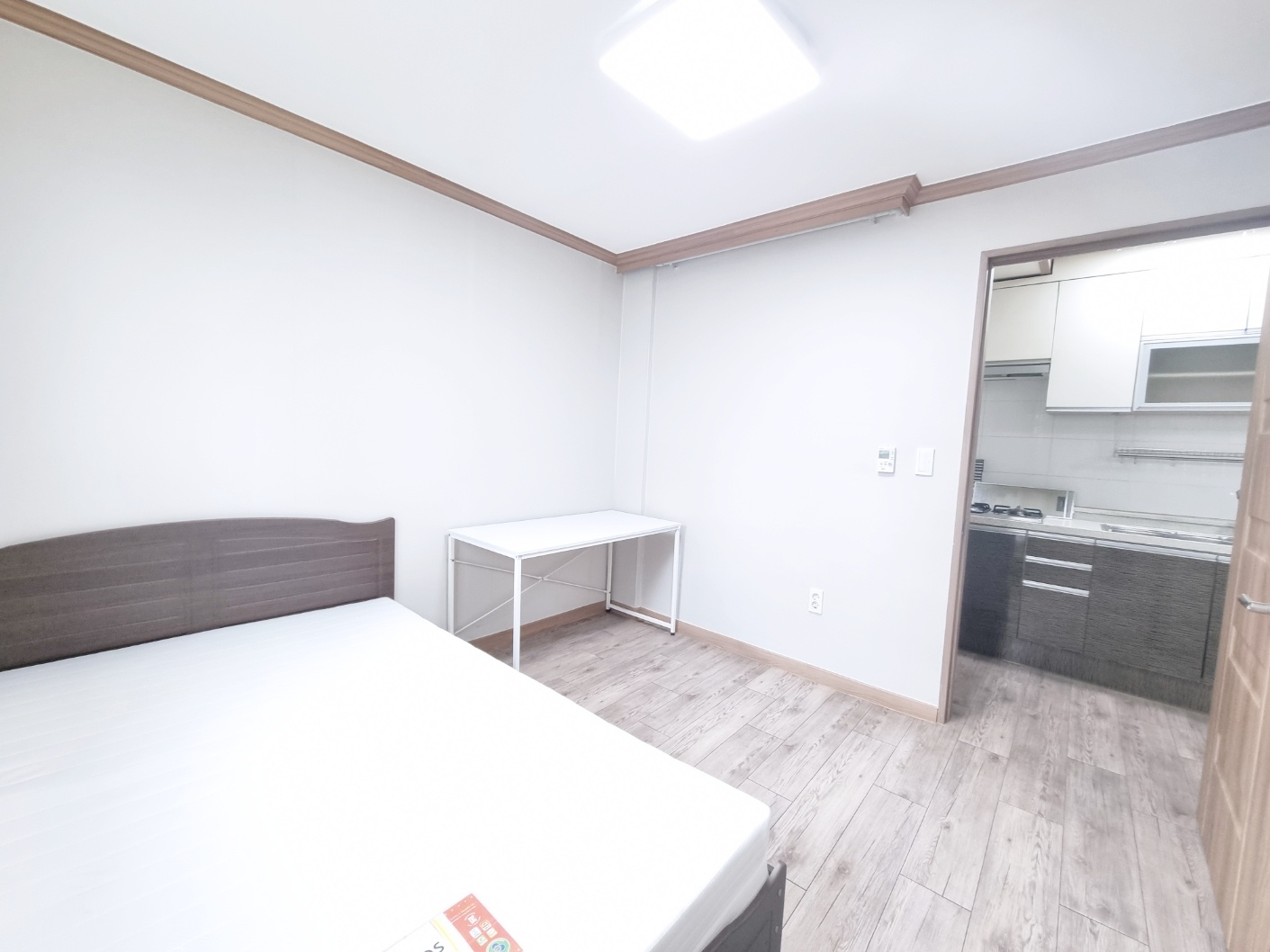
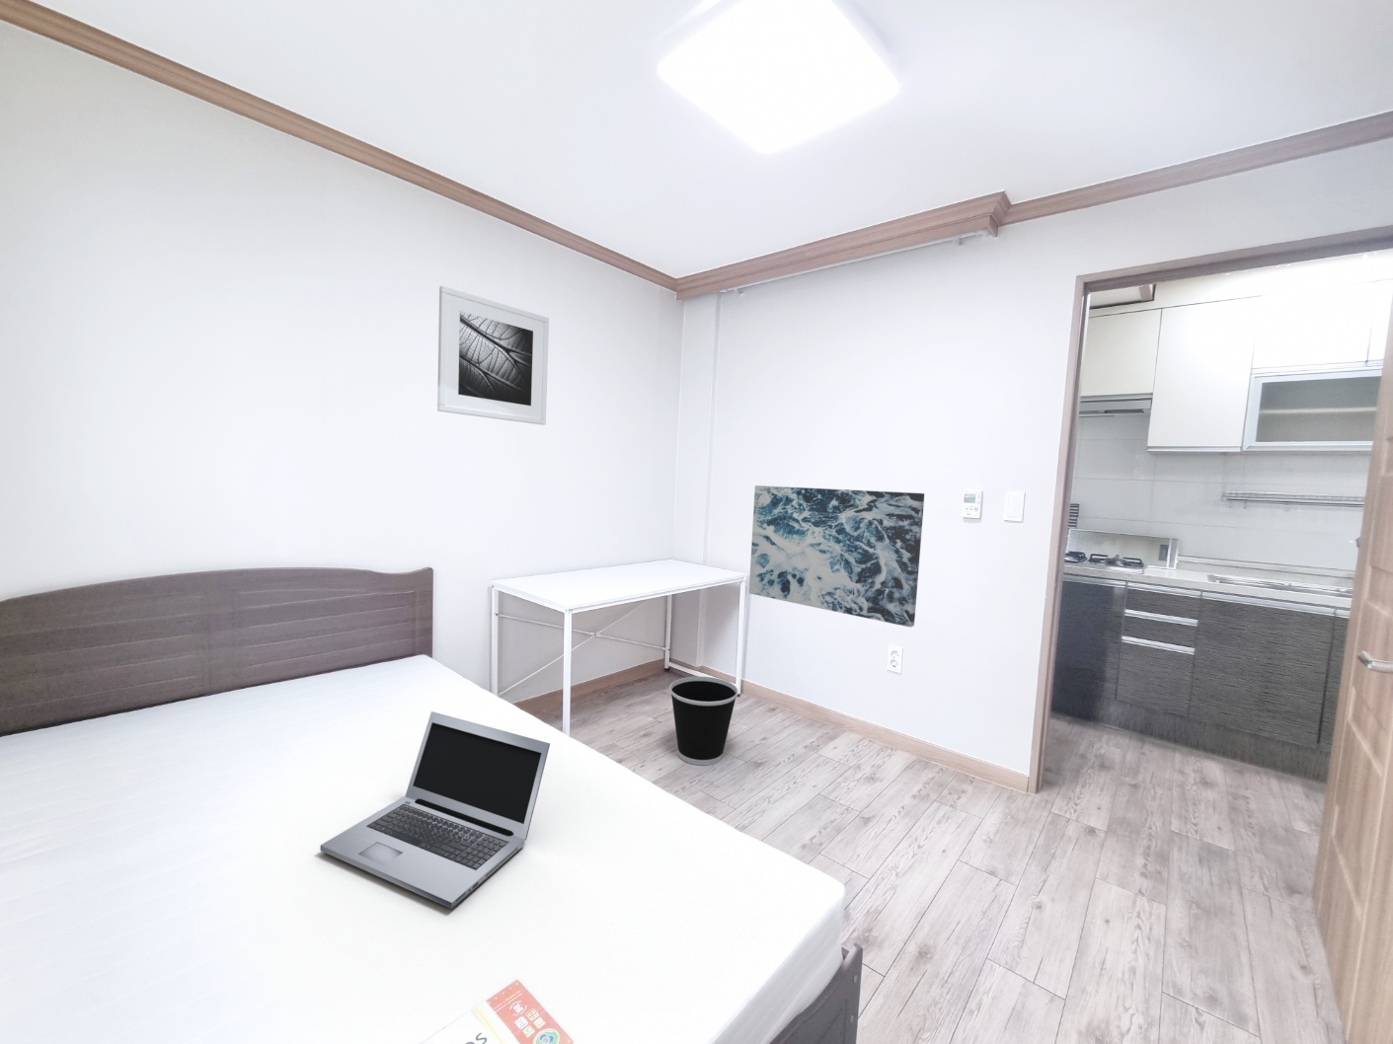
+ laptop [319,711,551,910]
+ wall art [748,485,925,628]
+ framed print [437,285,550,427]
+ wastebasket [668,676,739,765]
